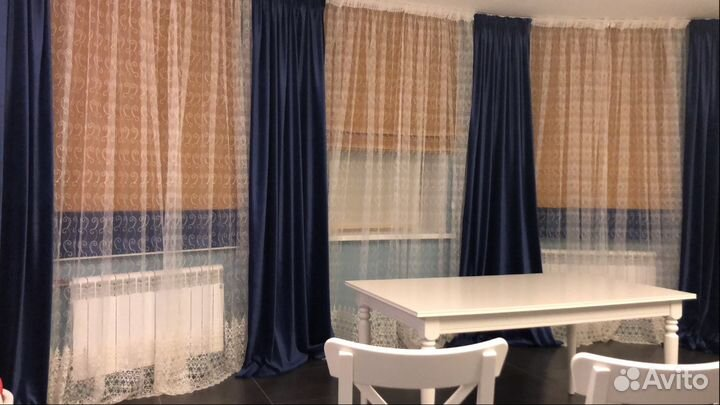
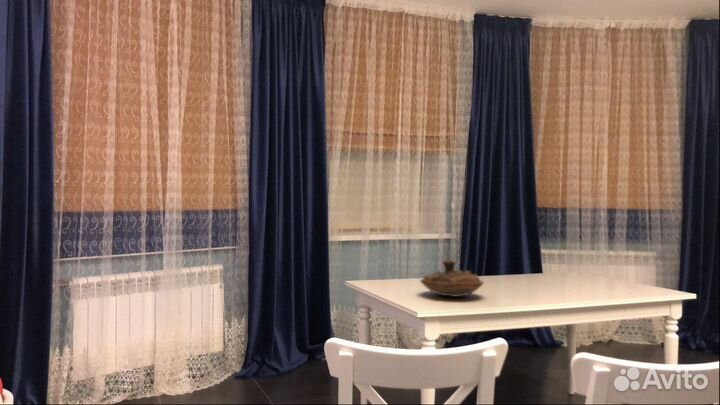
+ decorative bowl [419,259,484,298]
